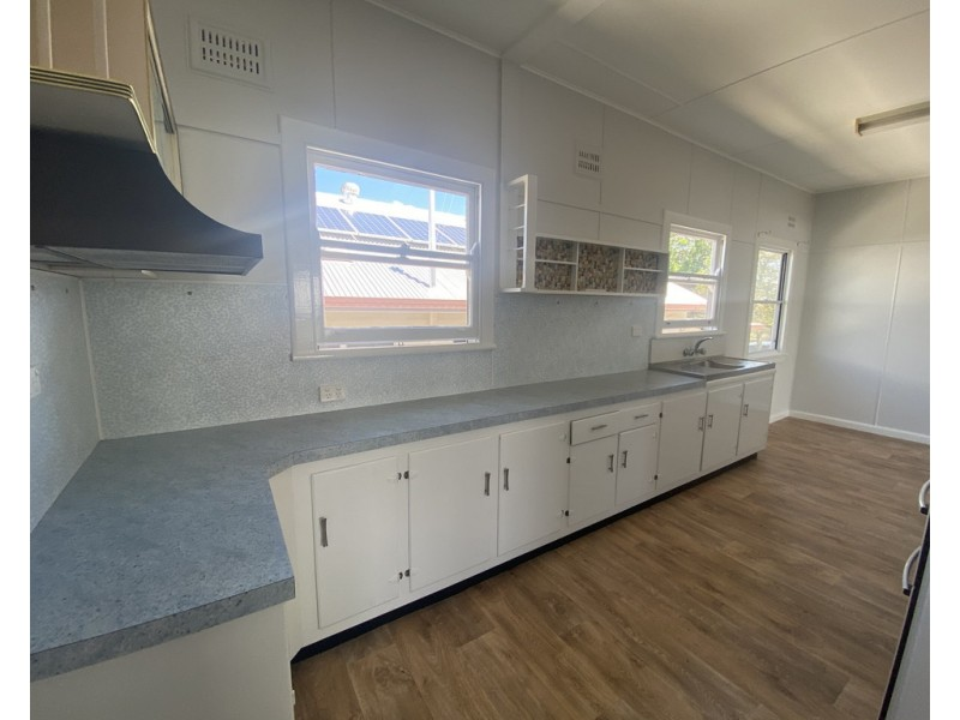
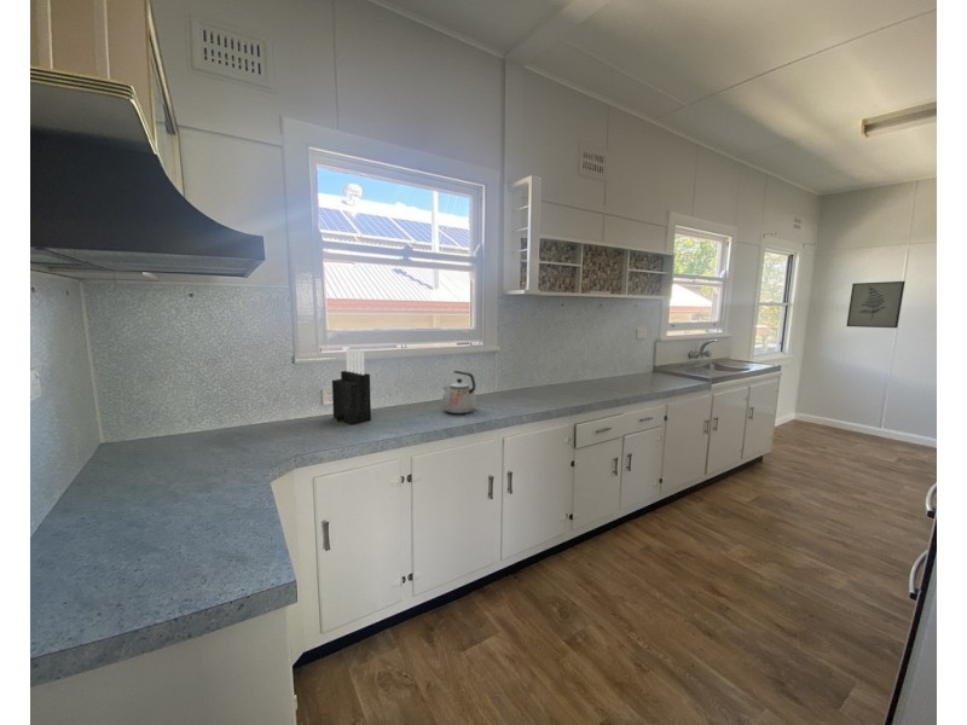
+ wall art [845,280,905,329]
+ knife block [331,347,372,425]
+ kettle [441,370,477,414]
